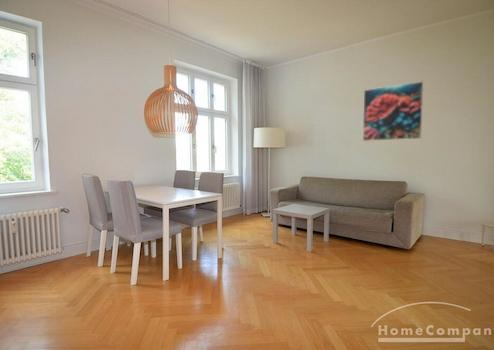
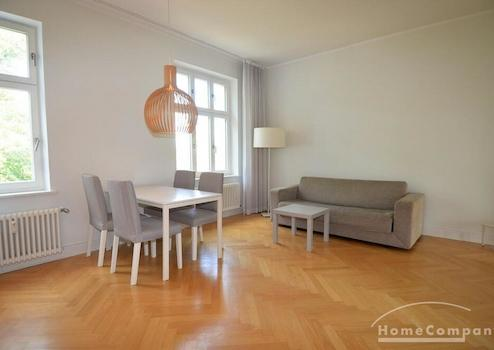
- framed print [362,80,424,142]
